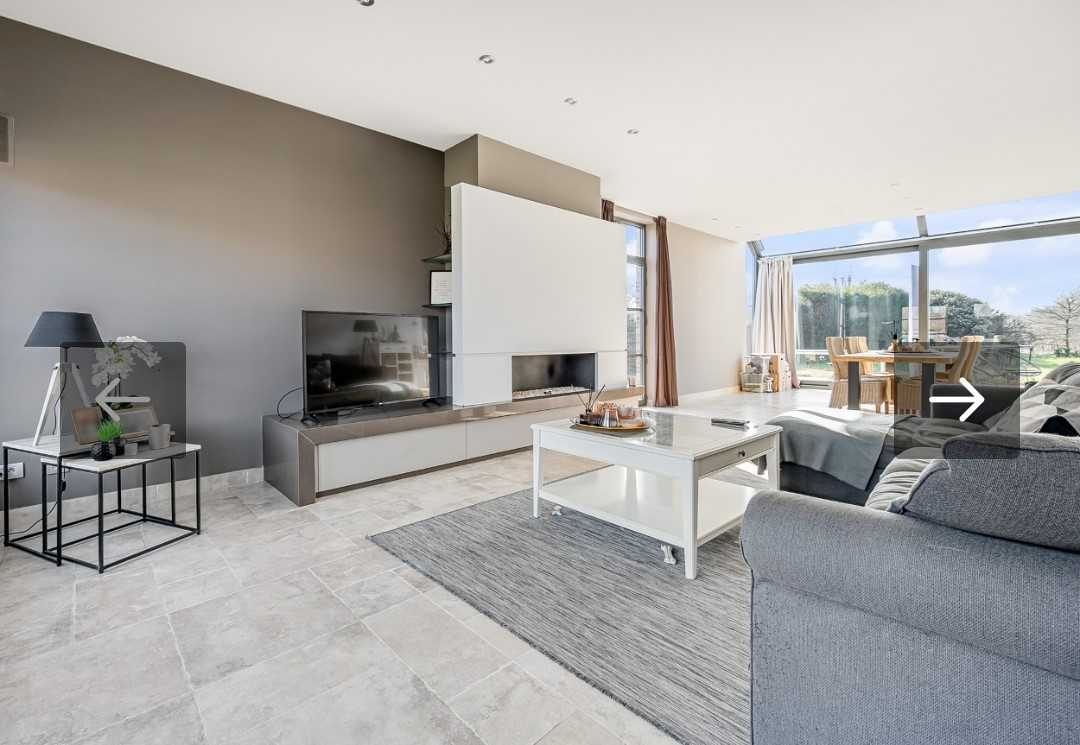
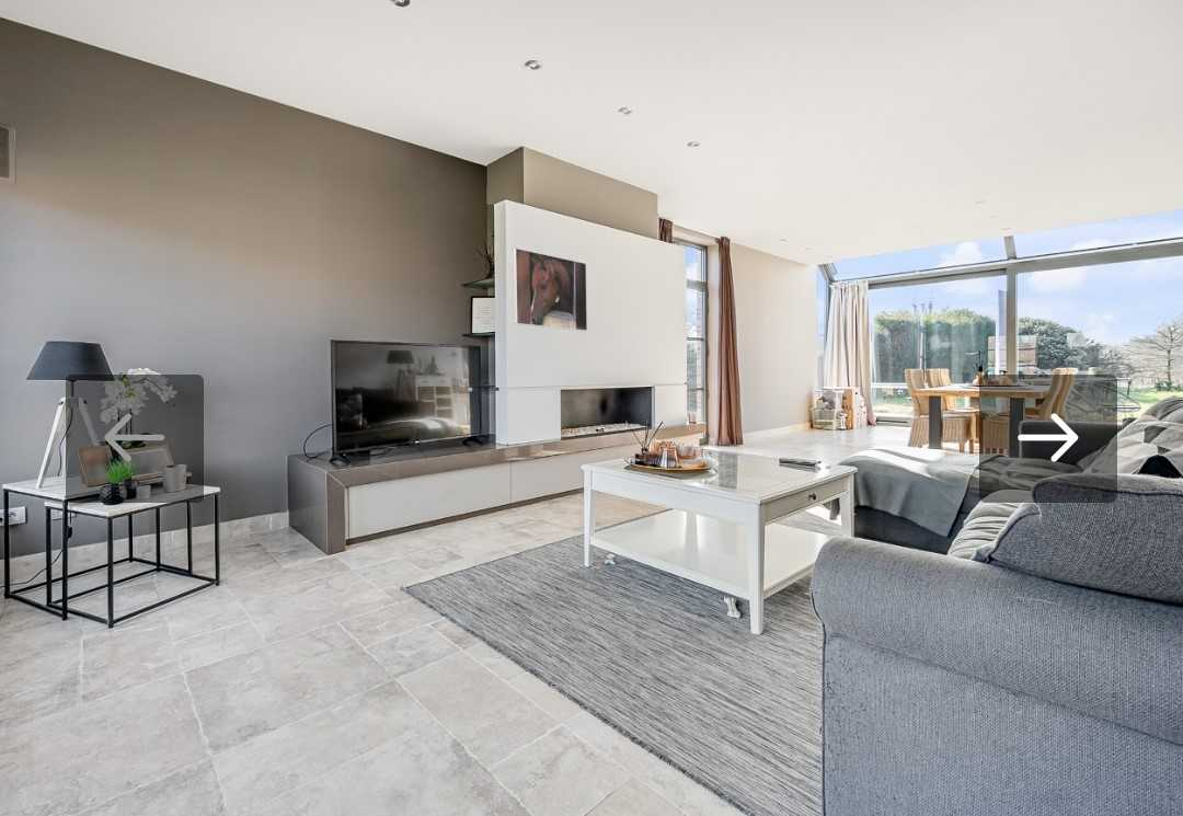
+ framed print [512,246,588,332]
